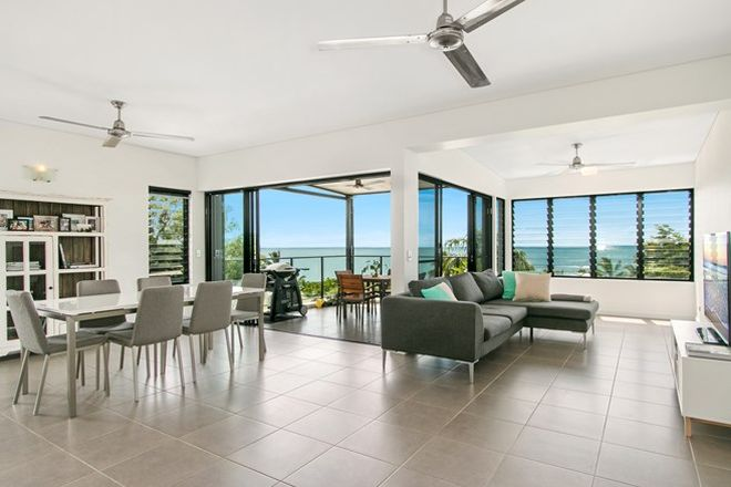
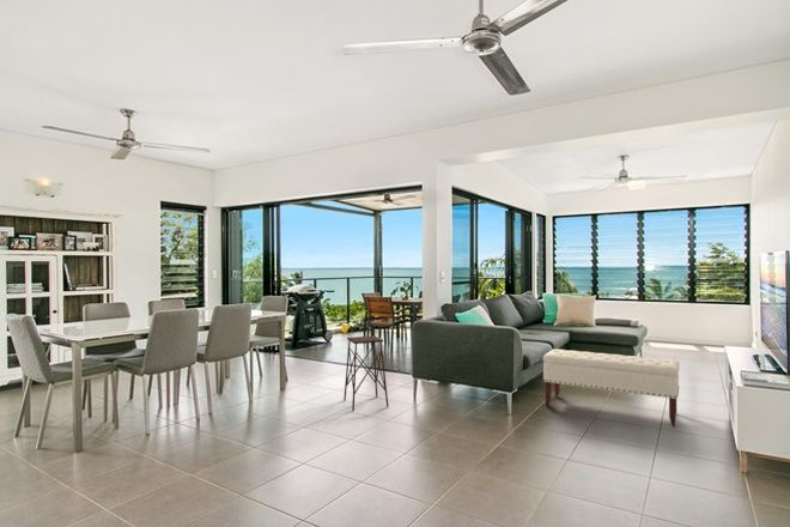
+ bench [542,349,681,426]
+ side table [342,334,389,412]
